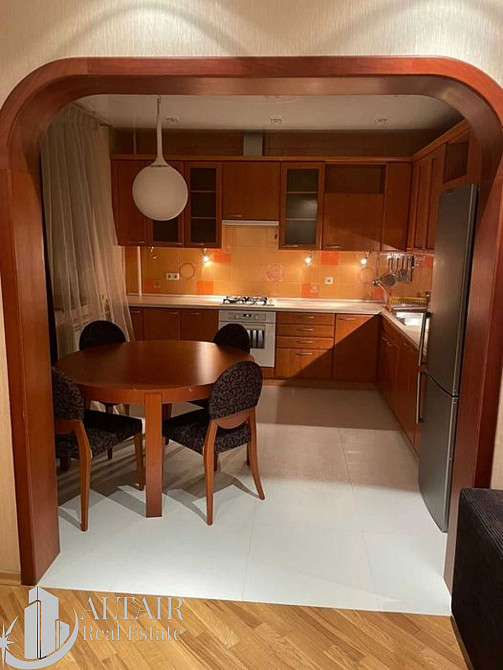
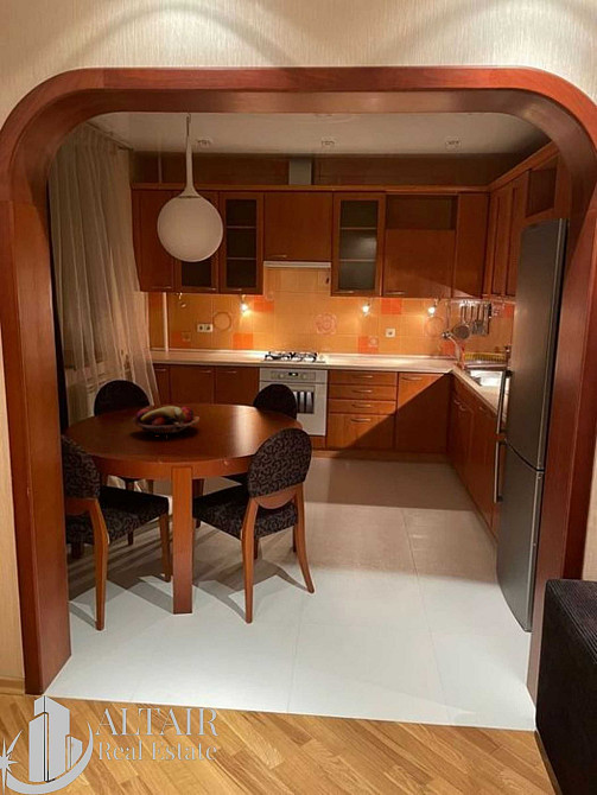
+ fruit basket [131,405,201,438]
